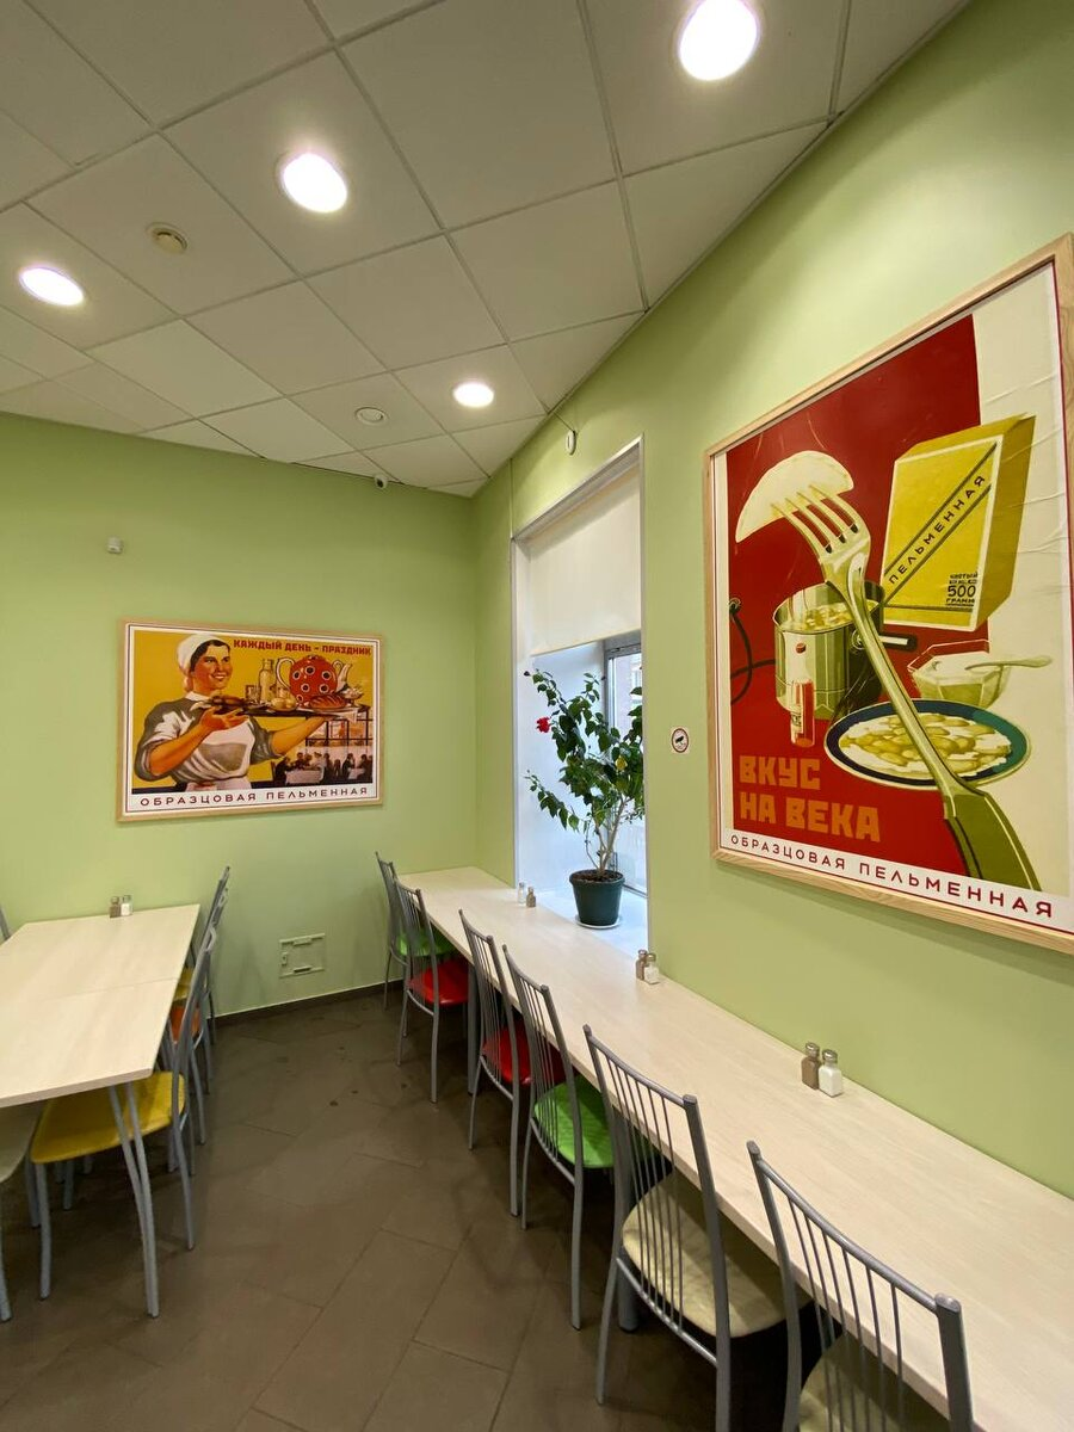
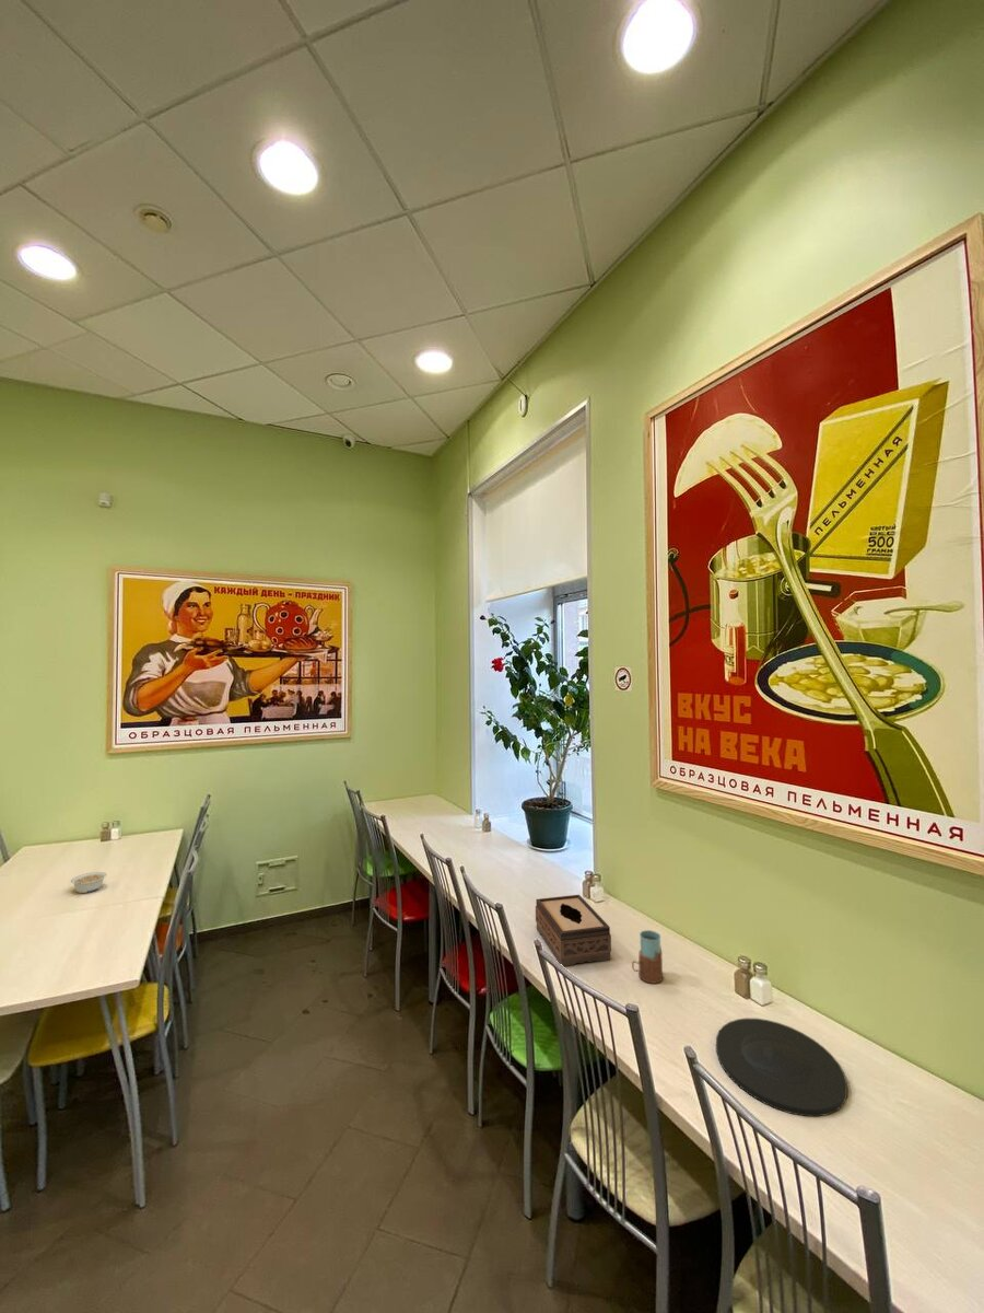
+ tissue box [535,894,612,967]
+ plate [715,1018,848,1117]
+ legume [70,871,108,894]
+ drinking glass [631,929,664,985]
